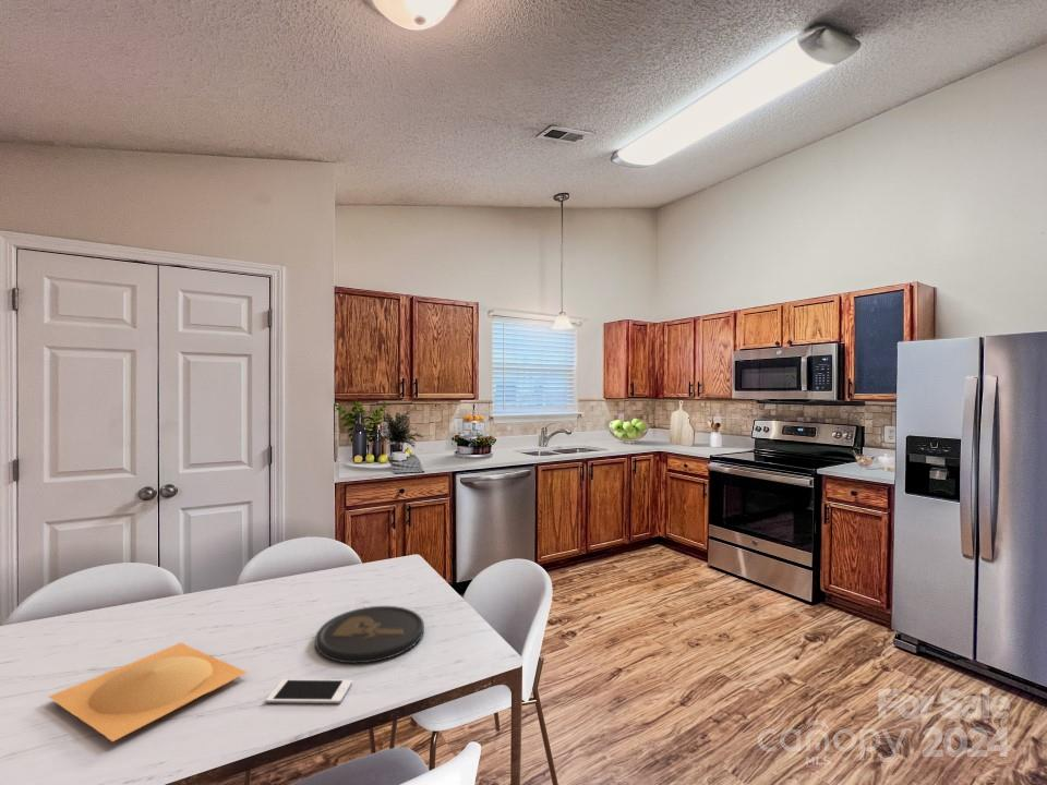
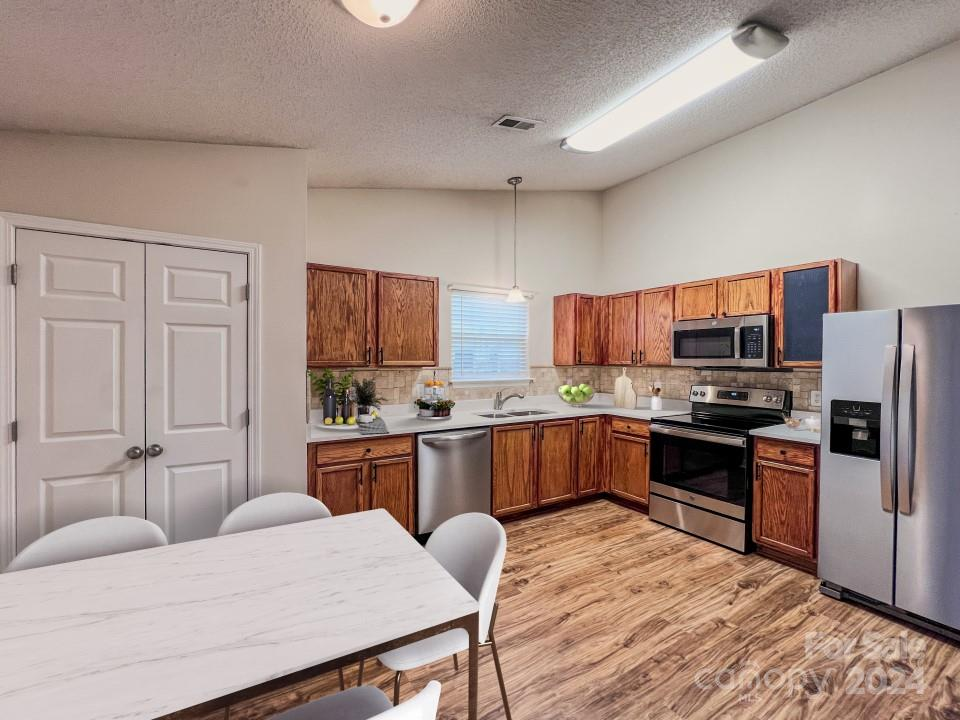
- cell phone [265,678,353,704]
- plate [48,641,249,742]
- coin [314,605,425,664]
